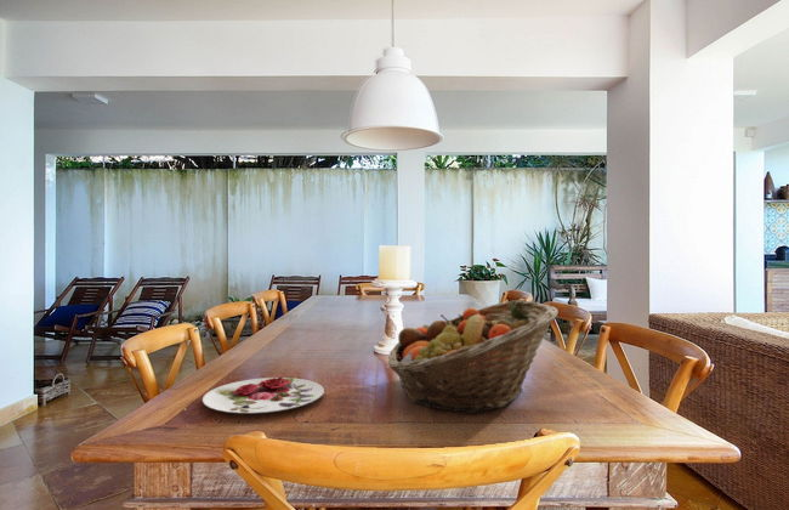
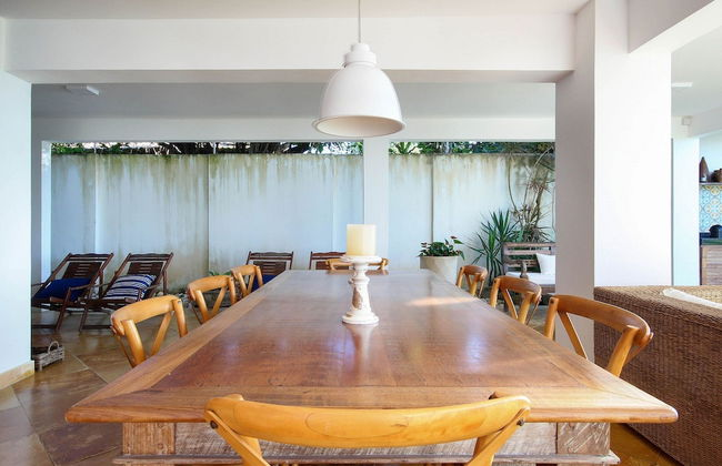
- plate [201,376,325,414]
- fruit basket [387,299,560,415]
